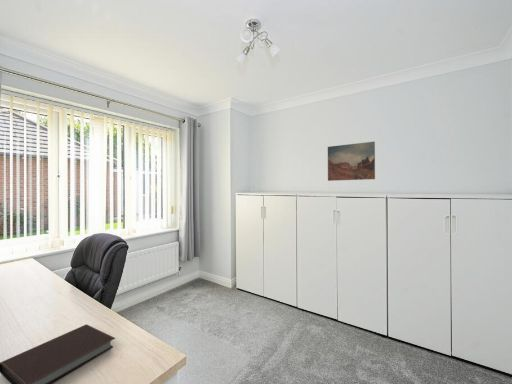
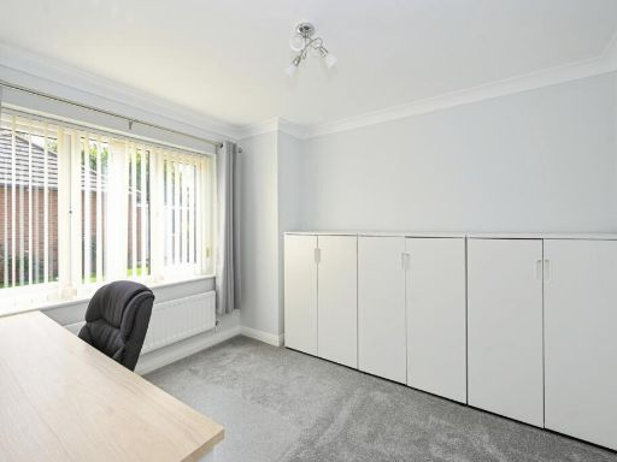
- notebook [0,323,116,384]
- wall art [327,141,376,182]
